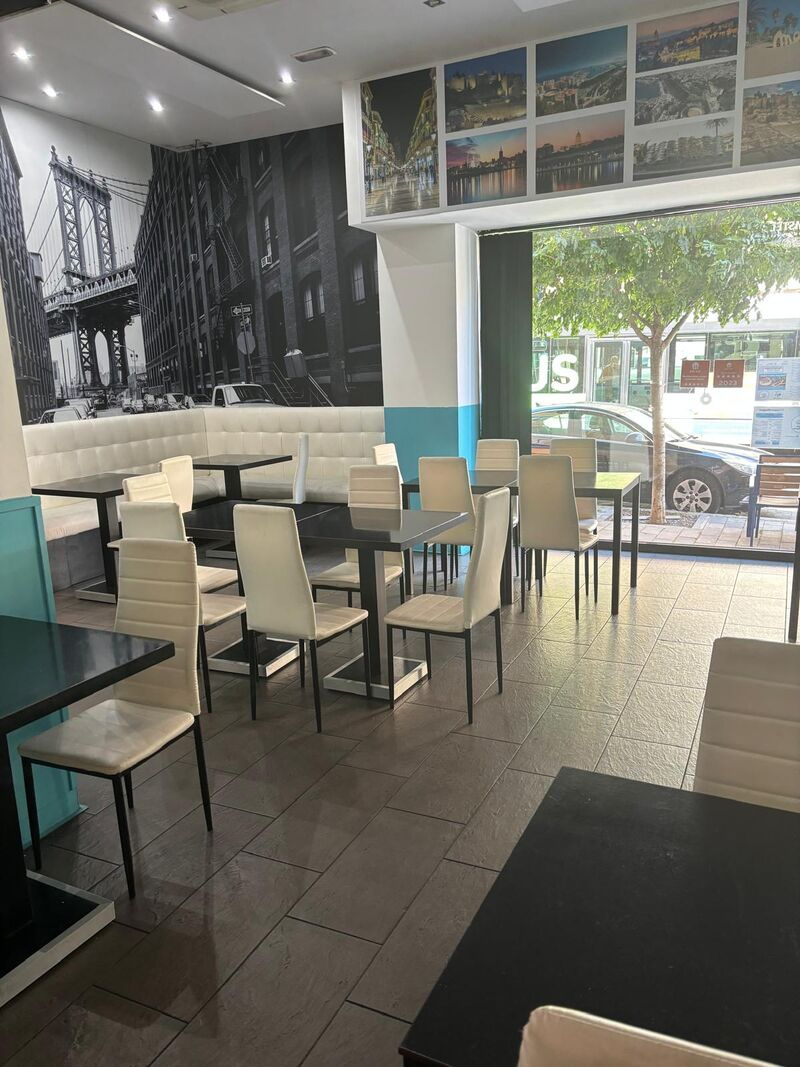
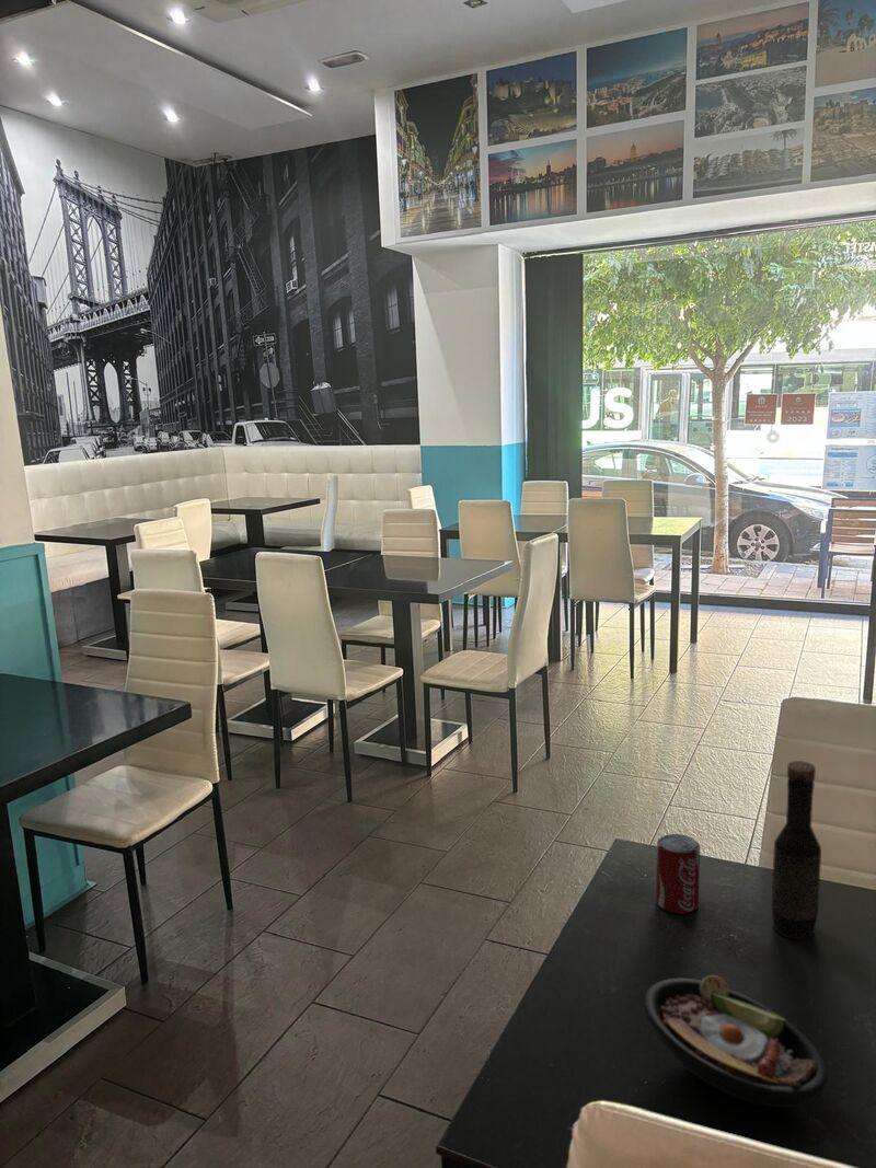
+ beverage can [655,833,701,915]
+ bottle [771,760,822,940]
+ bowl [643,974,829,1109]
